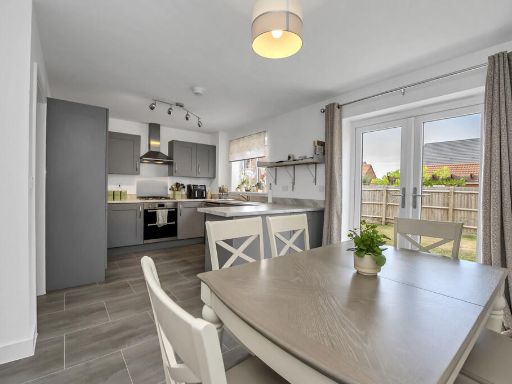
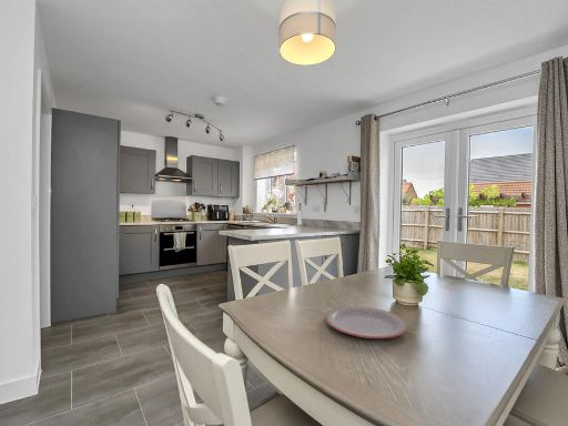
+ plate [324,305,408,339]
